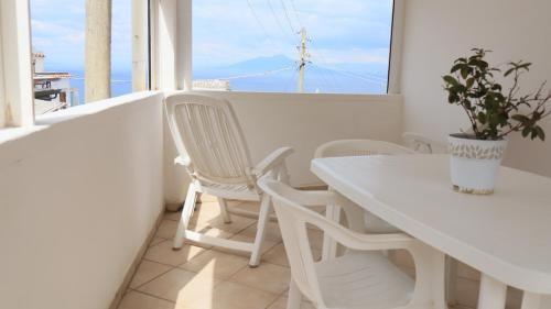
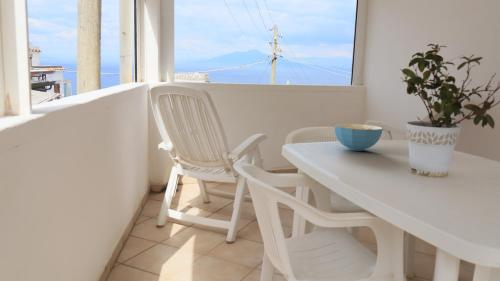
+ cereal bowl [334,123,384,152]
